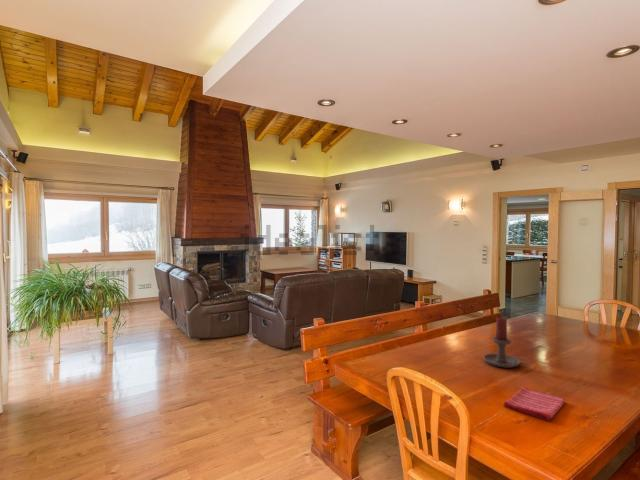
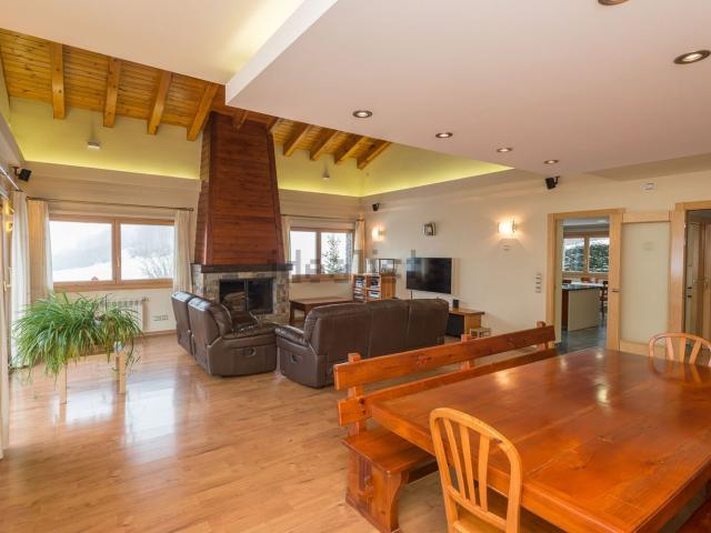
- candle holder [482,316,532,369]
- dish towel [502,385,566,422]
